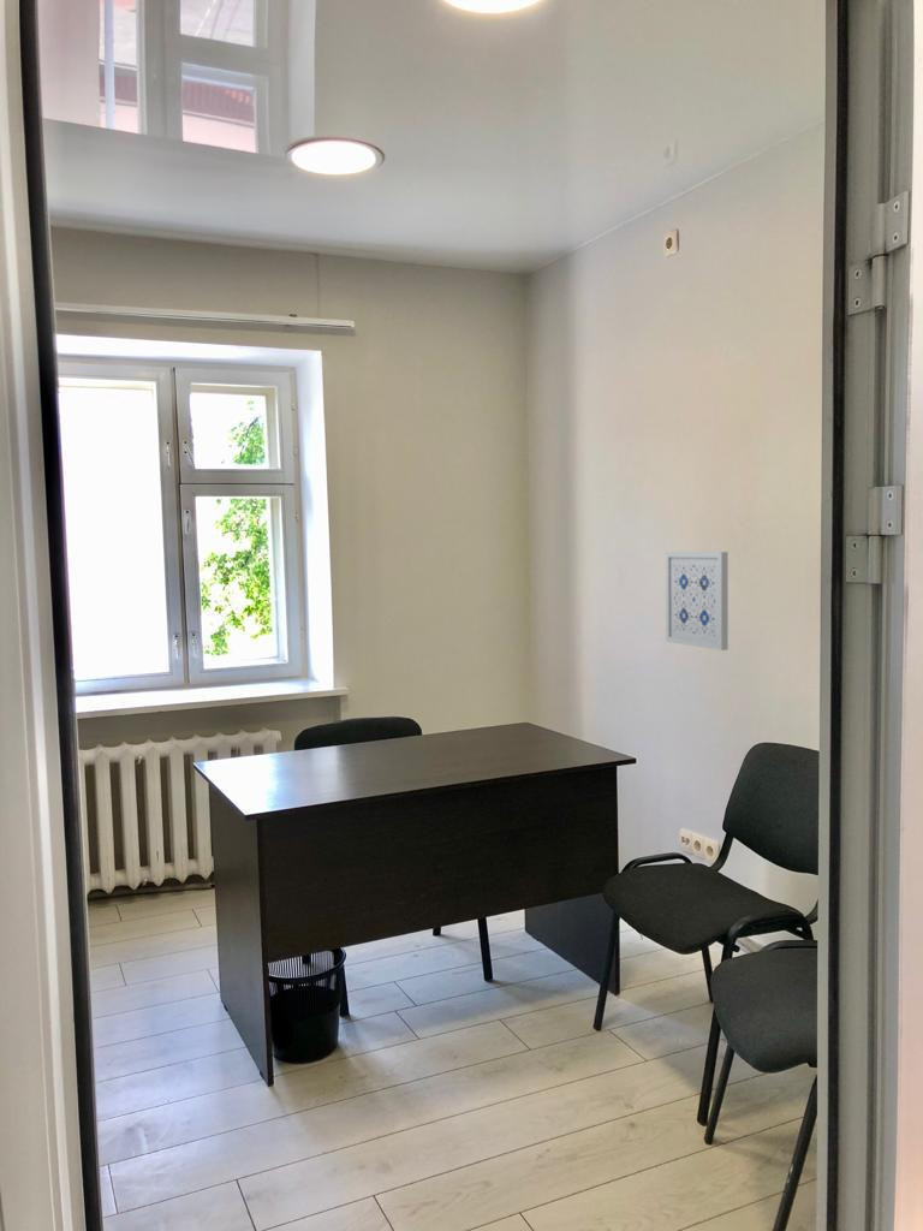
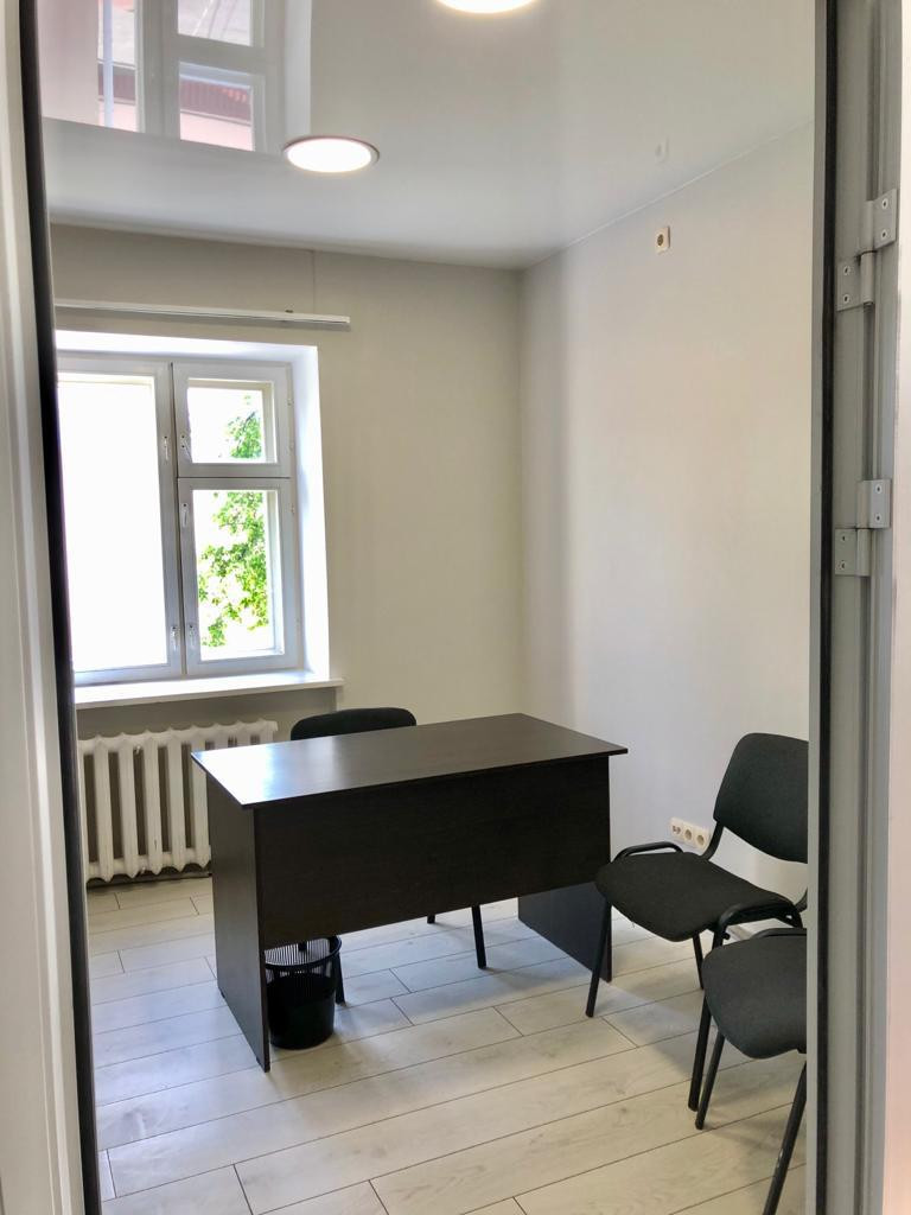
- wall art [665,551,730,652]
